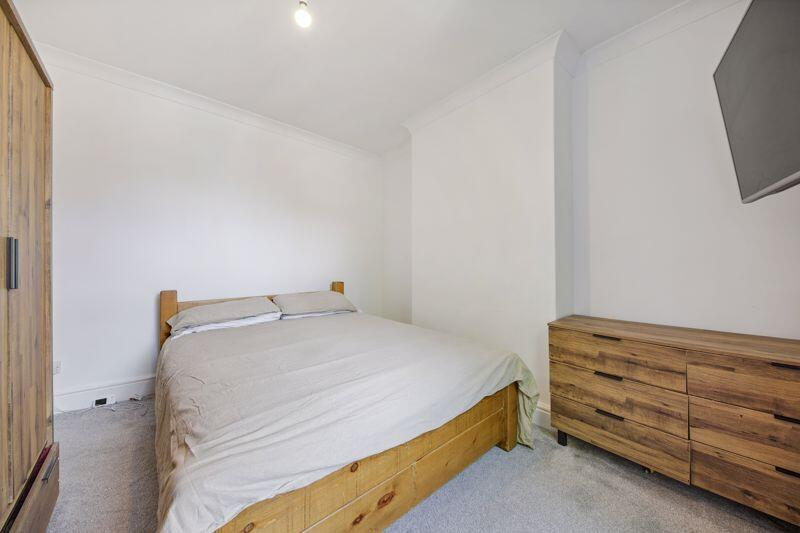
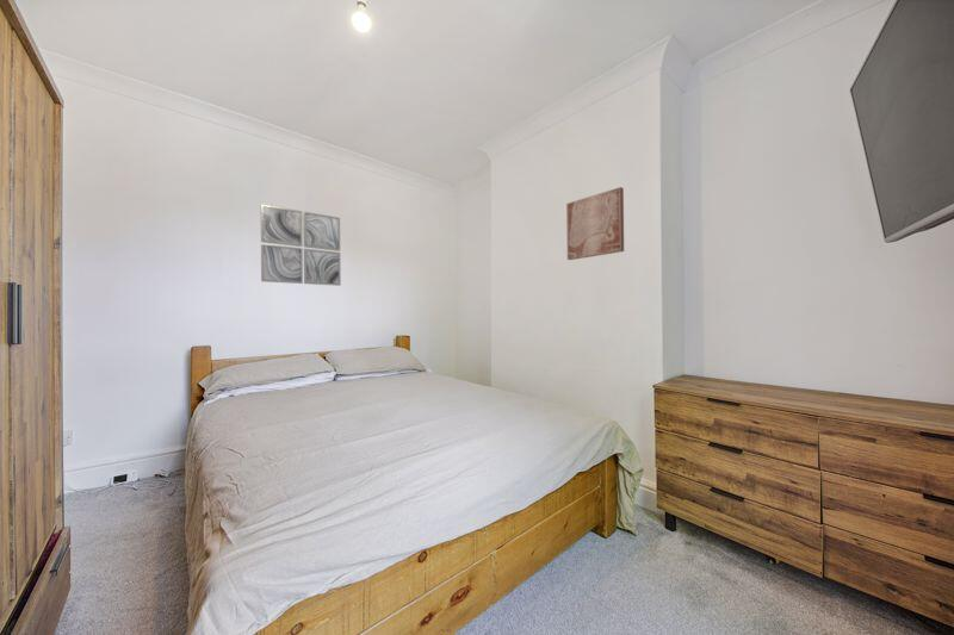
+ wall art [260,203,342,287]
+ wall art [565,186,625,261]
